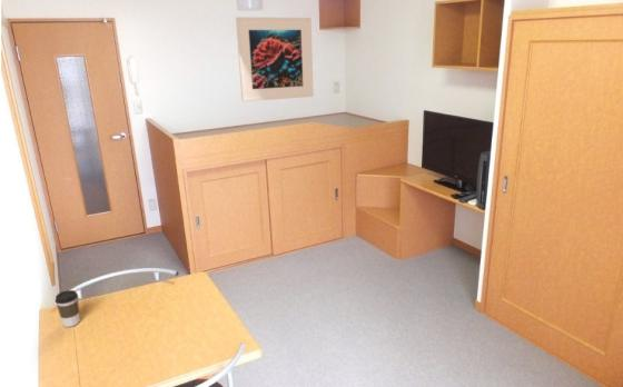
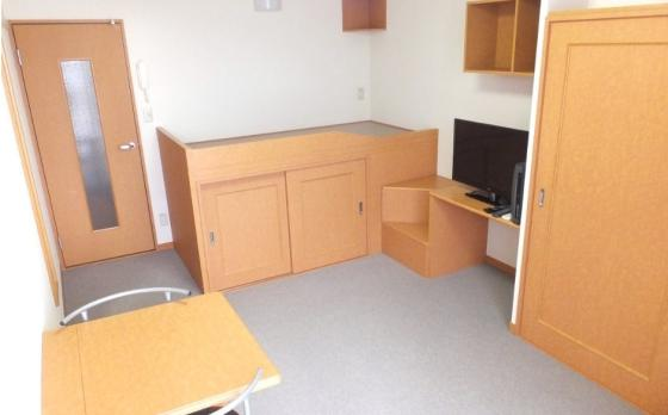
- coffee cup [55,289,81,328]
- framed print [235,16,315,102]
